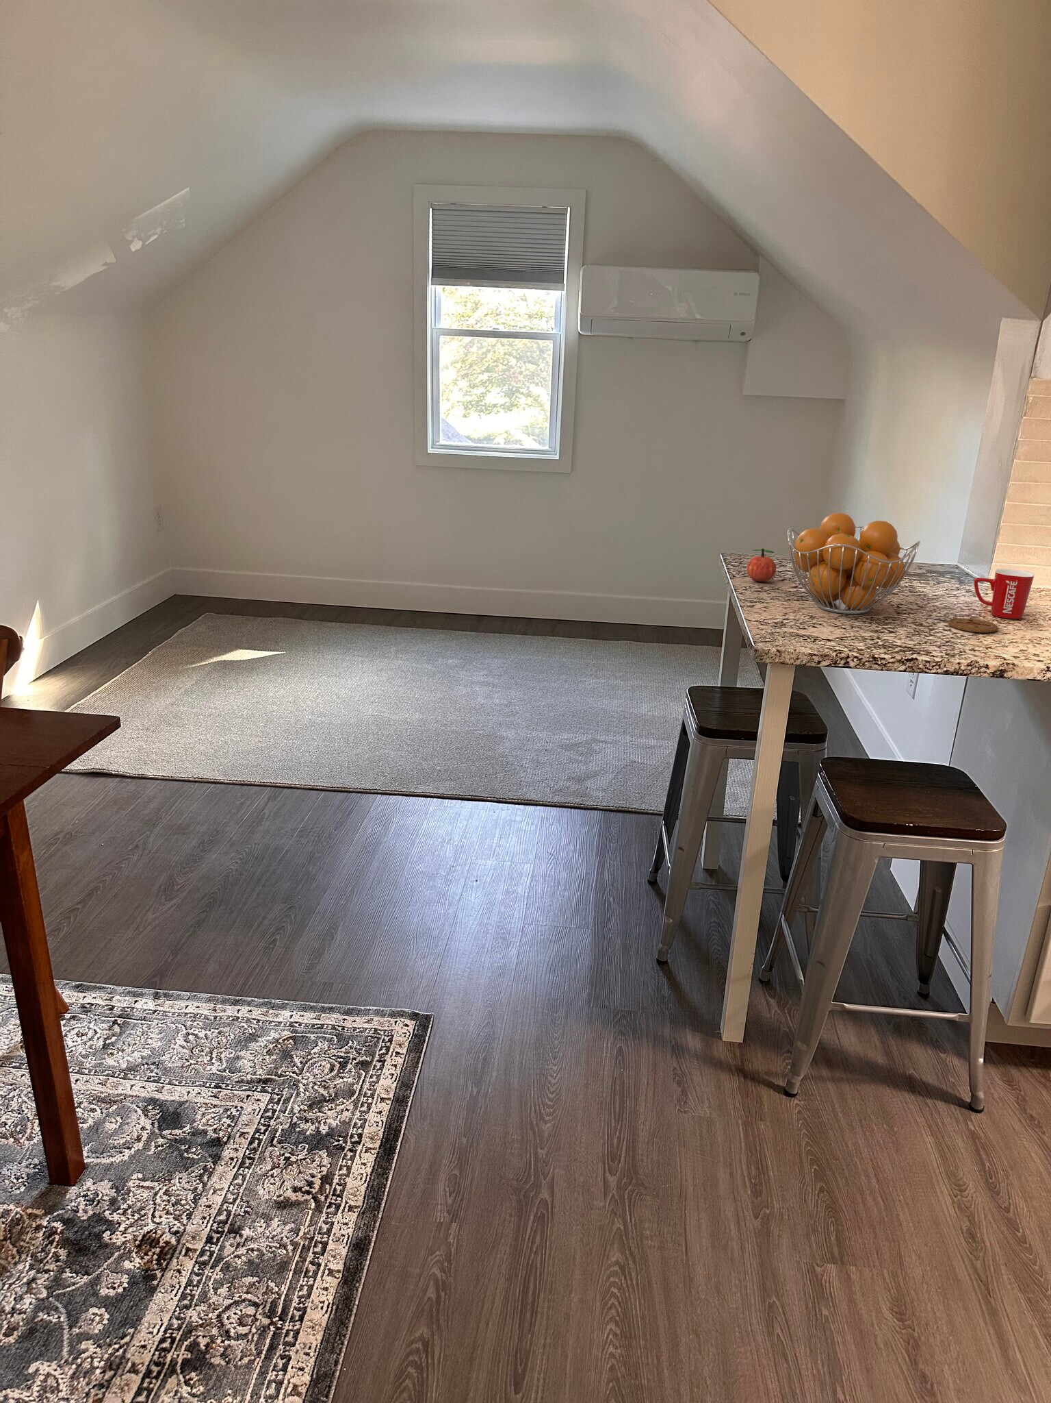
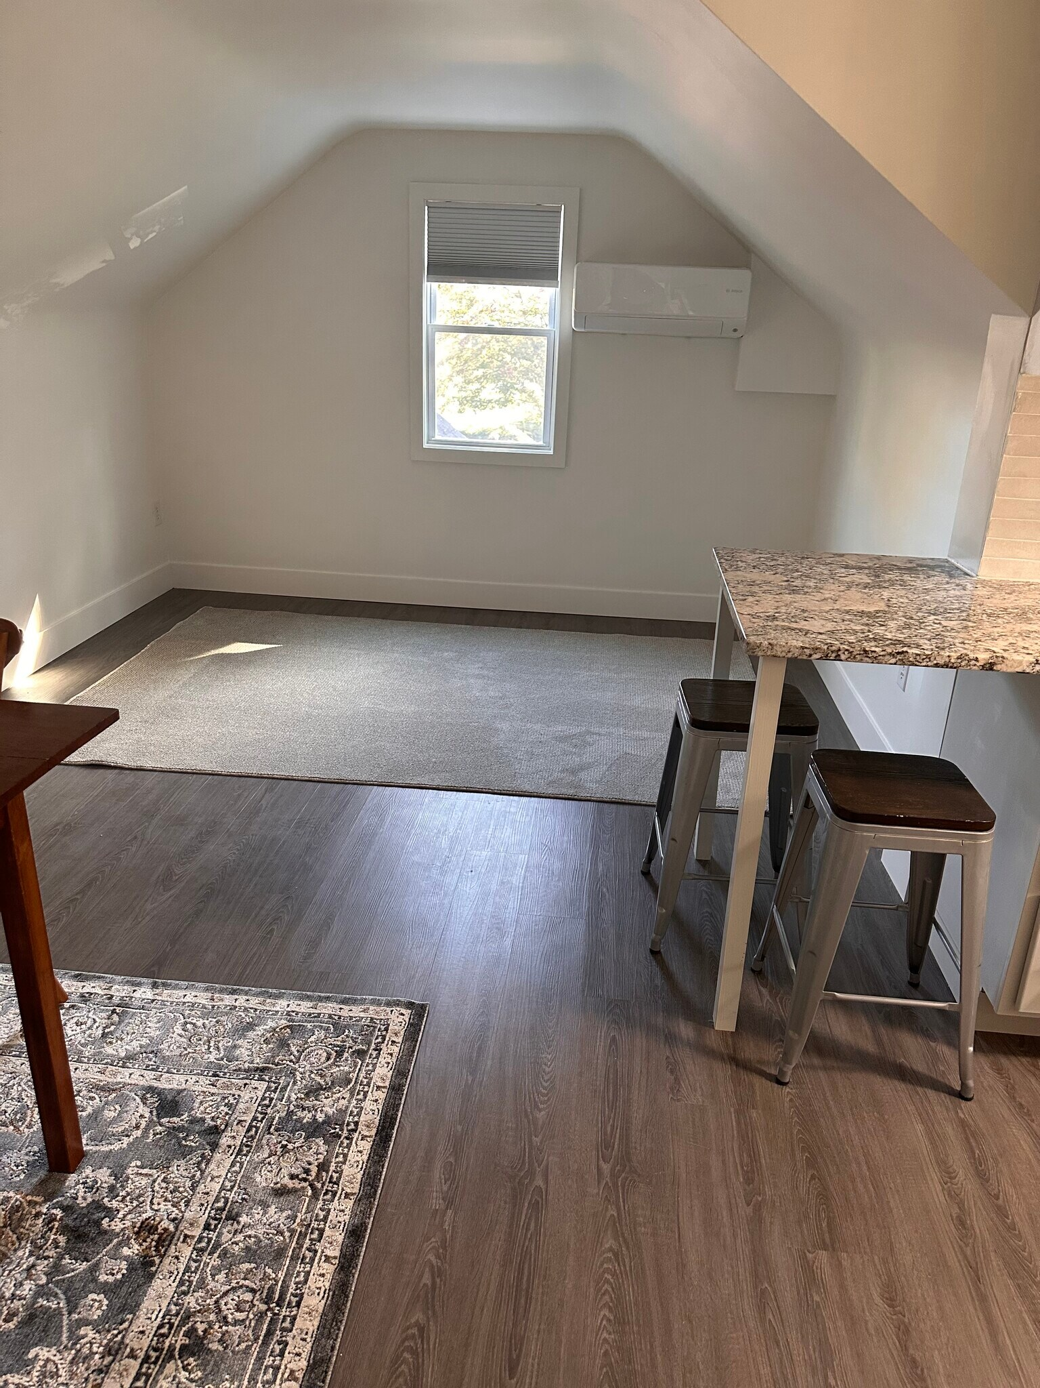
- apple [746,548,776,582]
- fruit basket [787,511,921,614]
- coaster [947,618,999,633]
- mug [974,568,1034,620]
